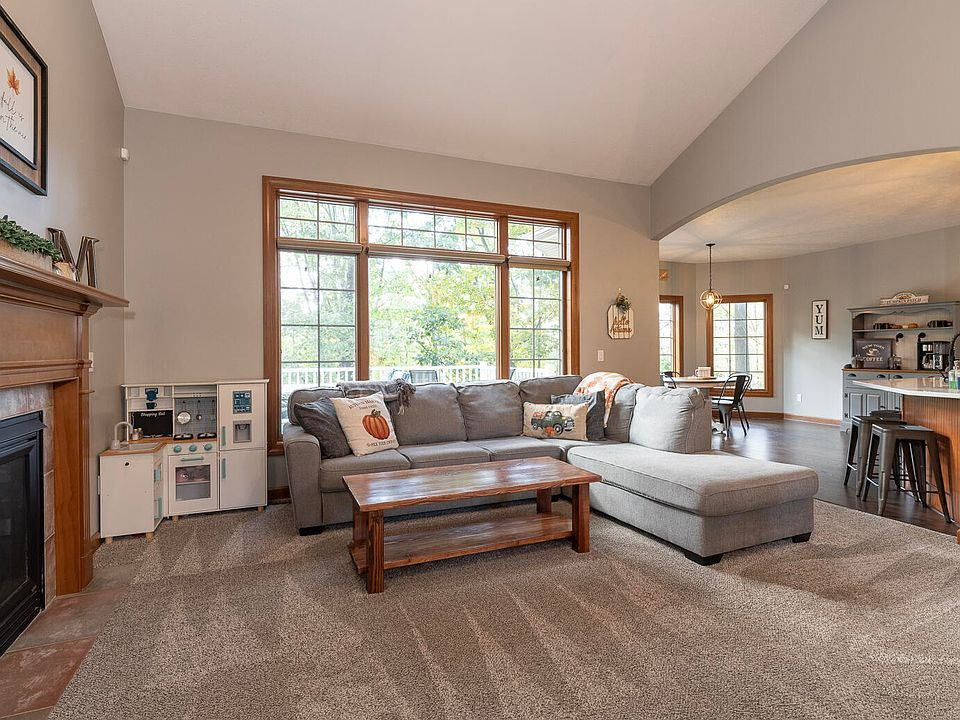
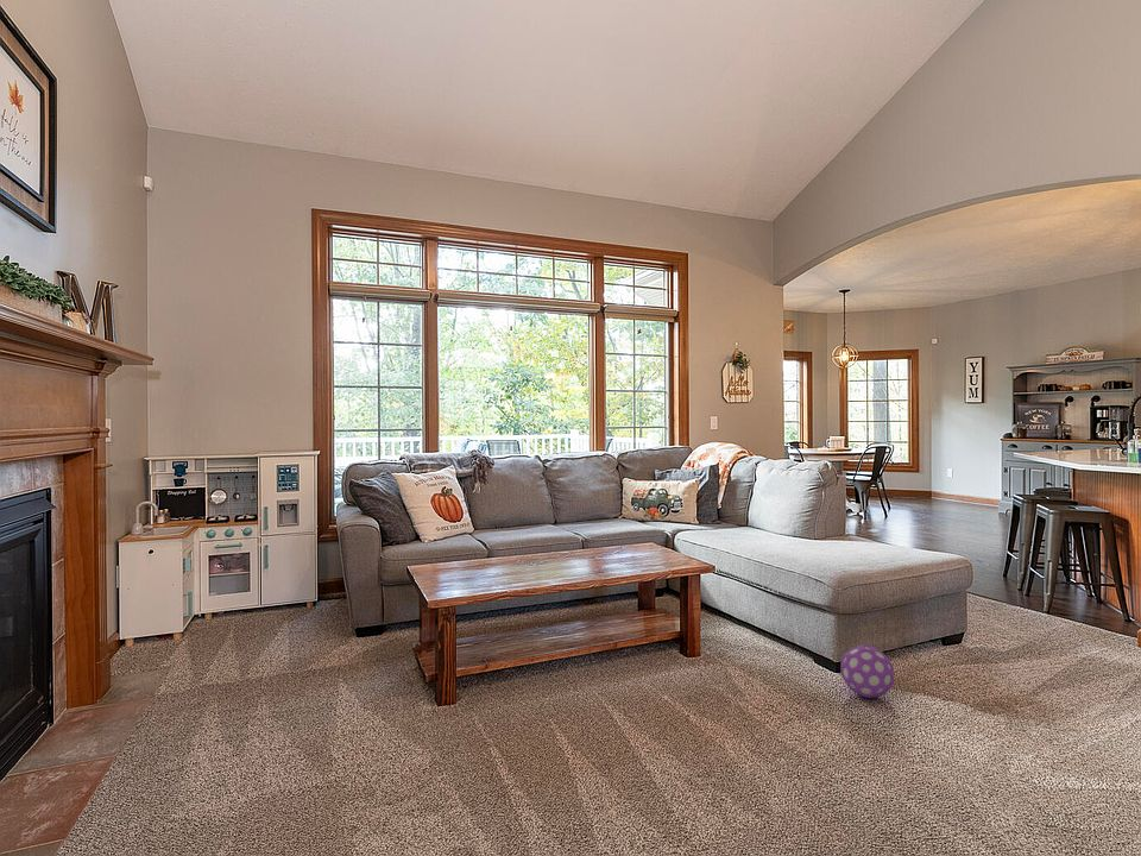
+ decorative ball [839,644,895,699]
